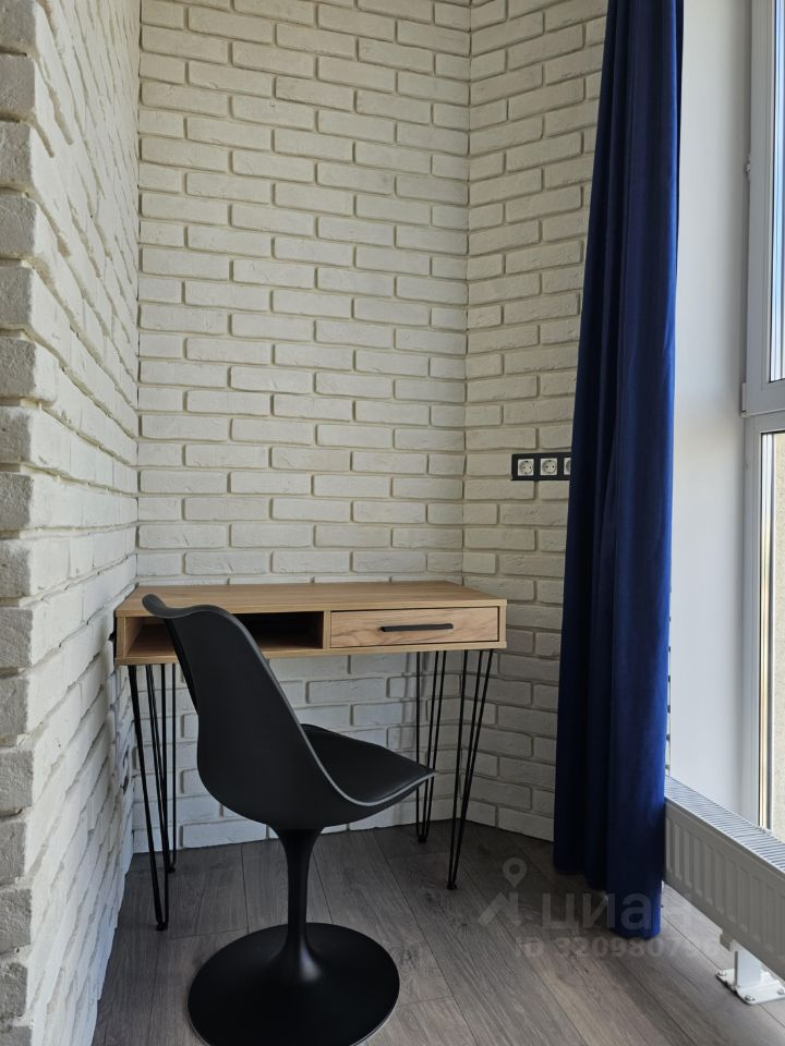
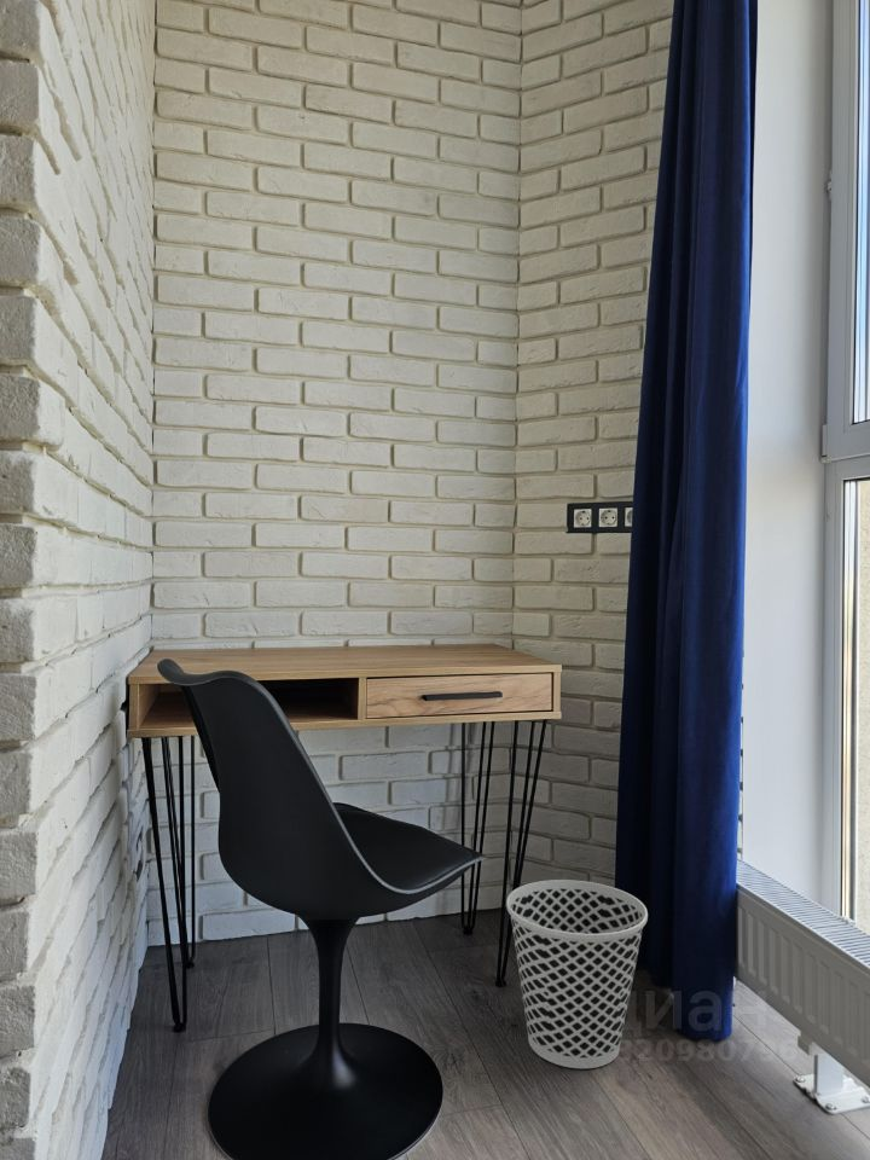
+ wastebasket [505,878,649,1069]
